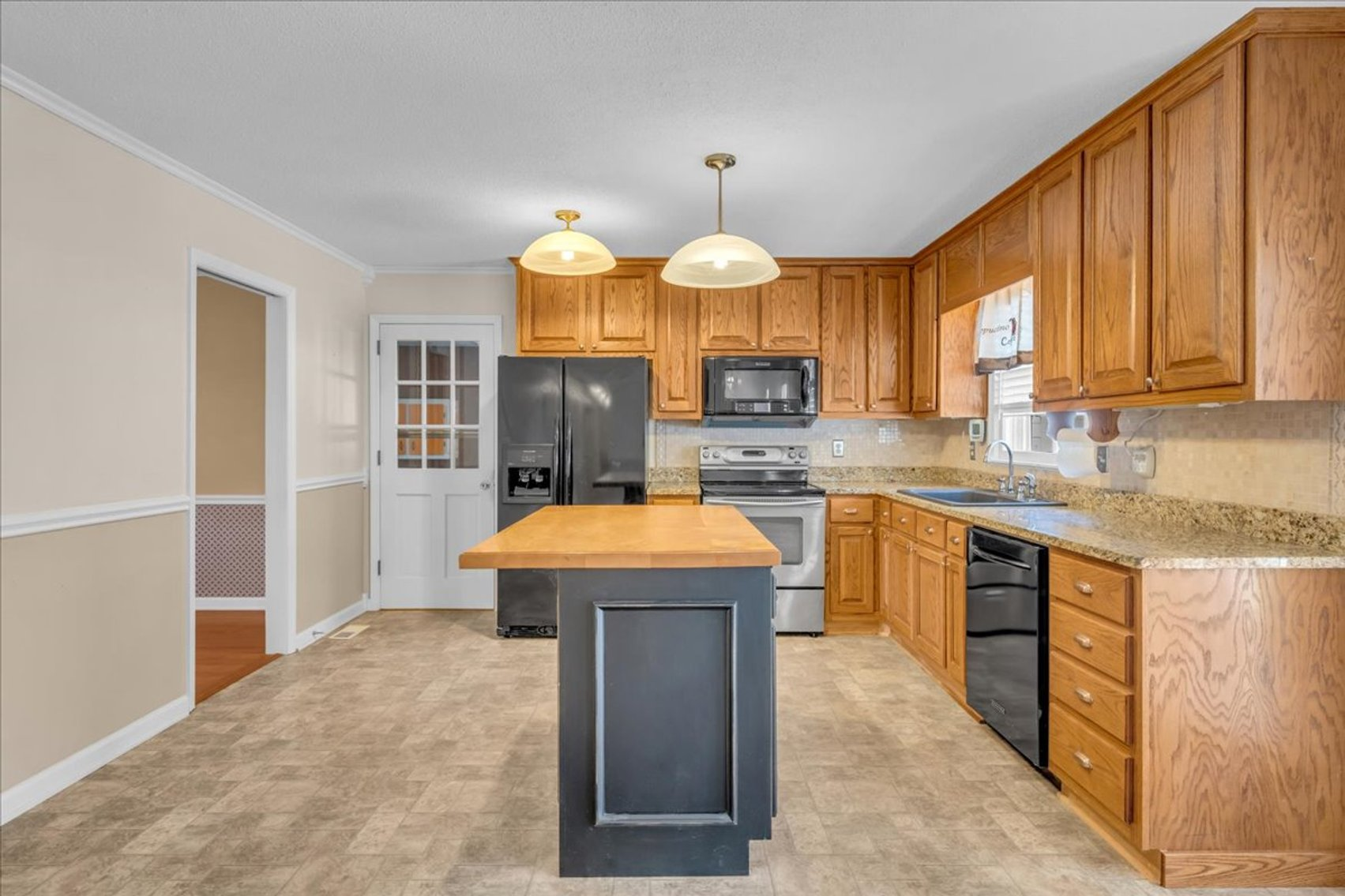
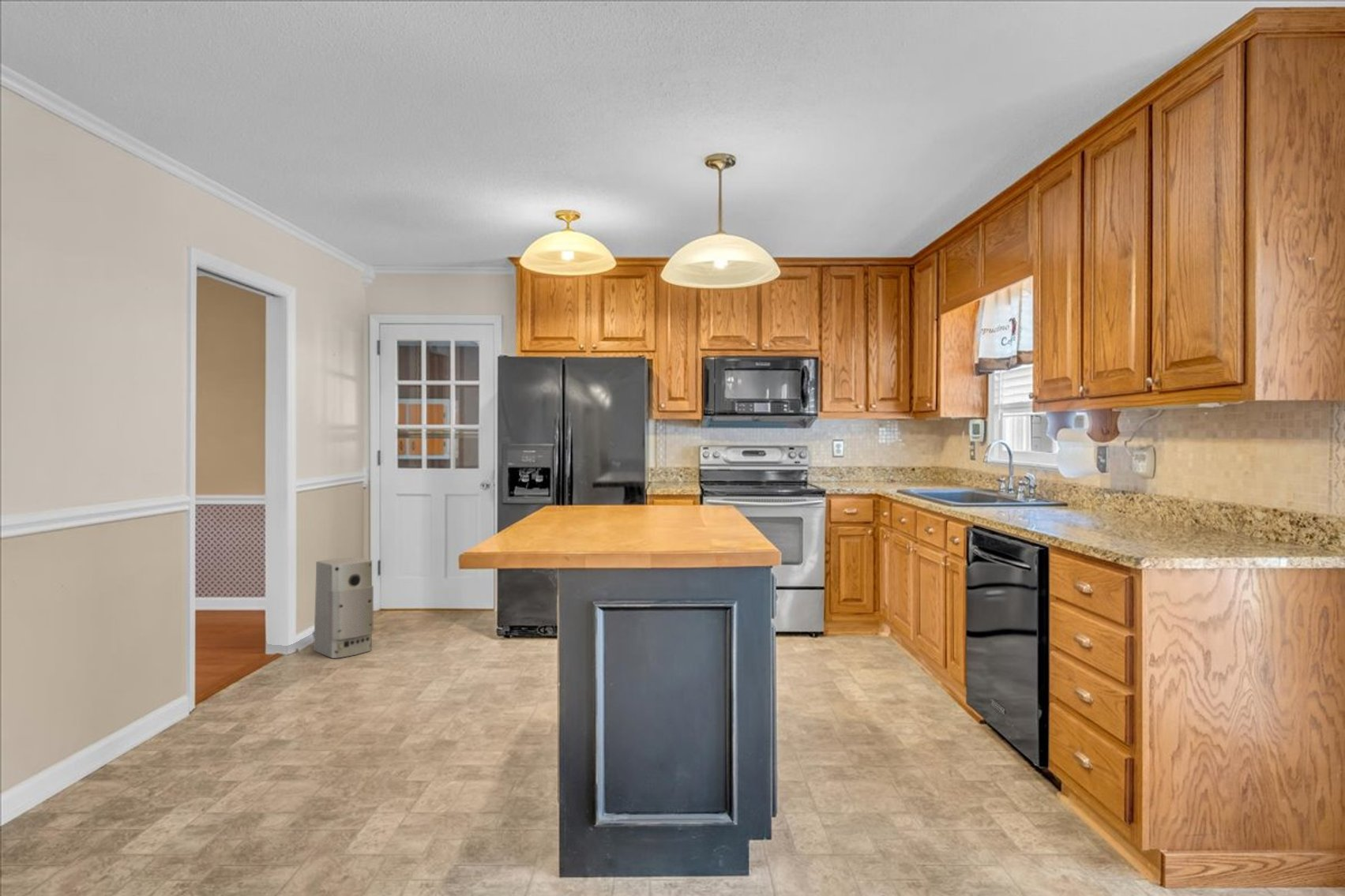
+ air purifier [313,557,374,659]
